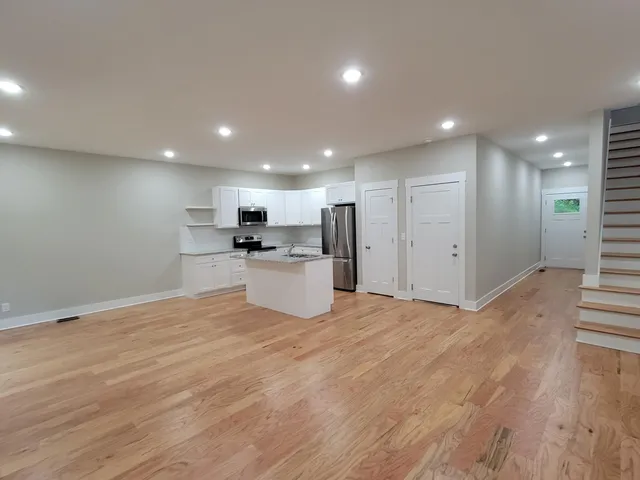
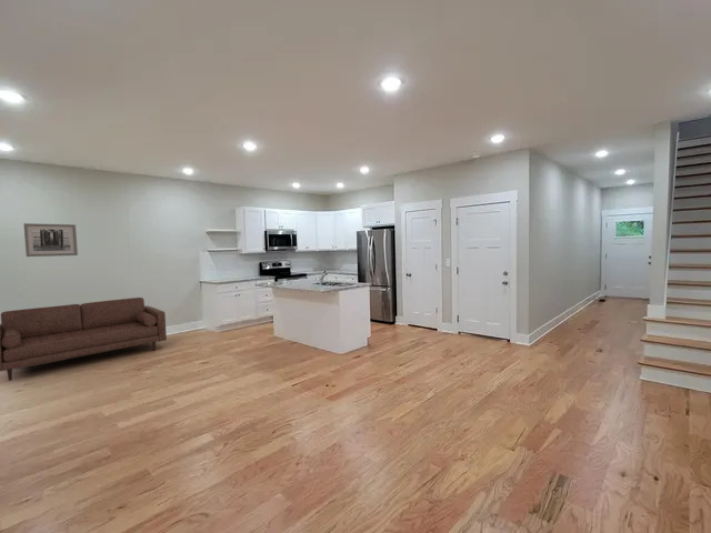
+ sofa [0,296,168,382]
+ wall art [23,222,79,258]
